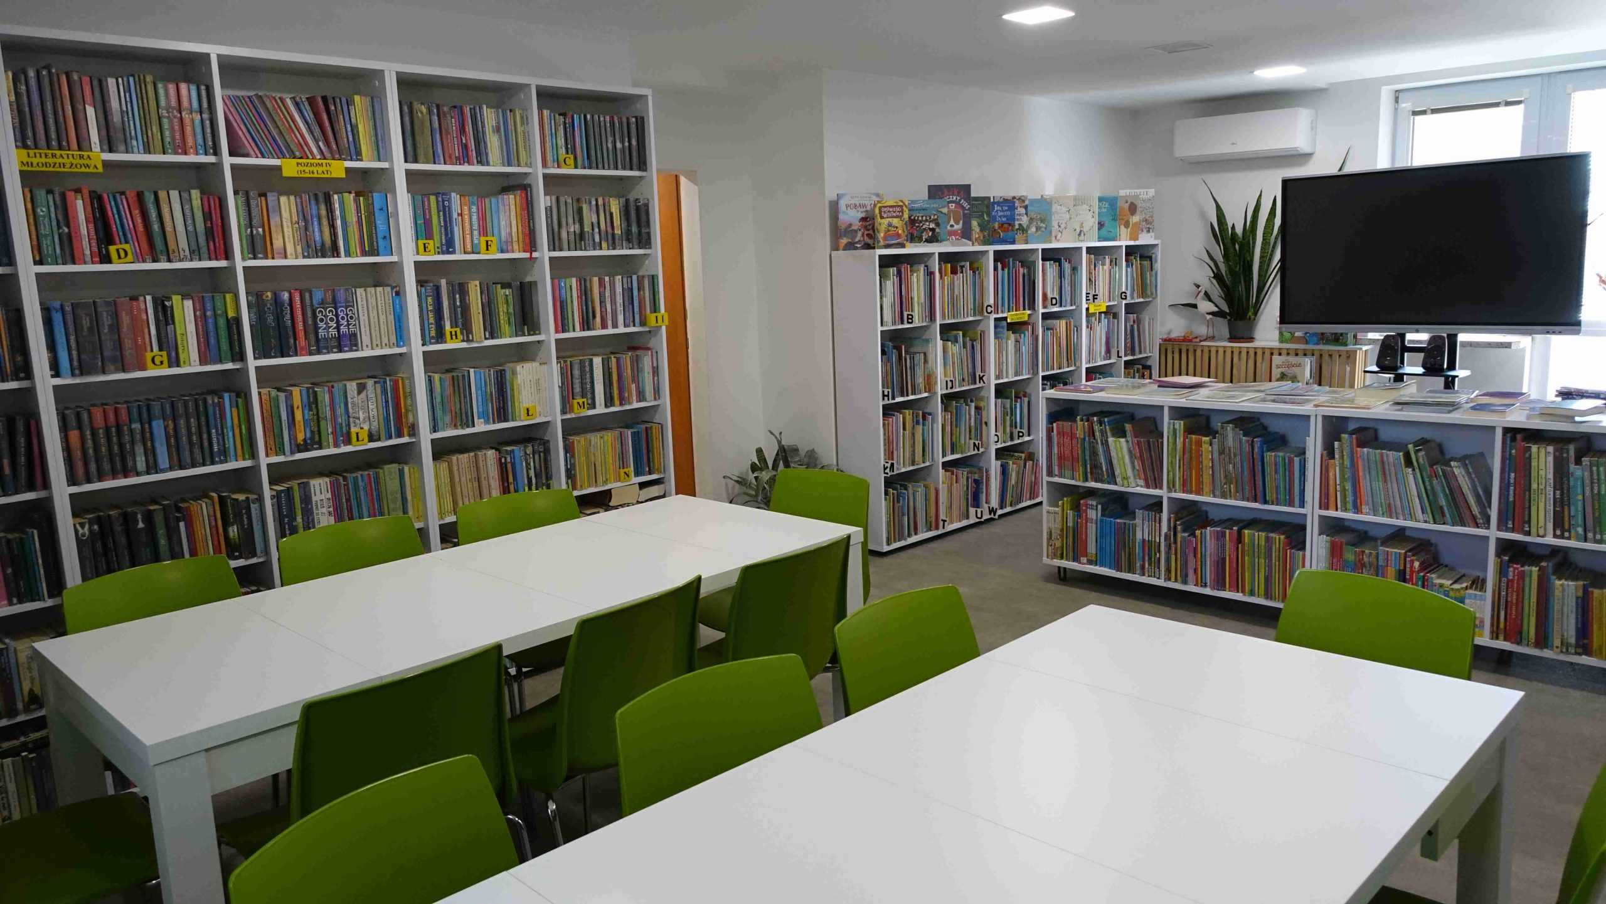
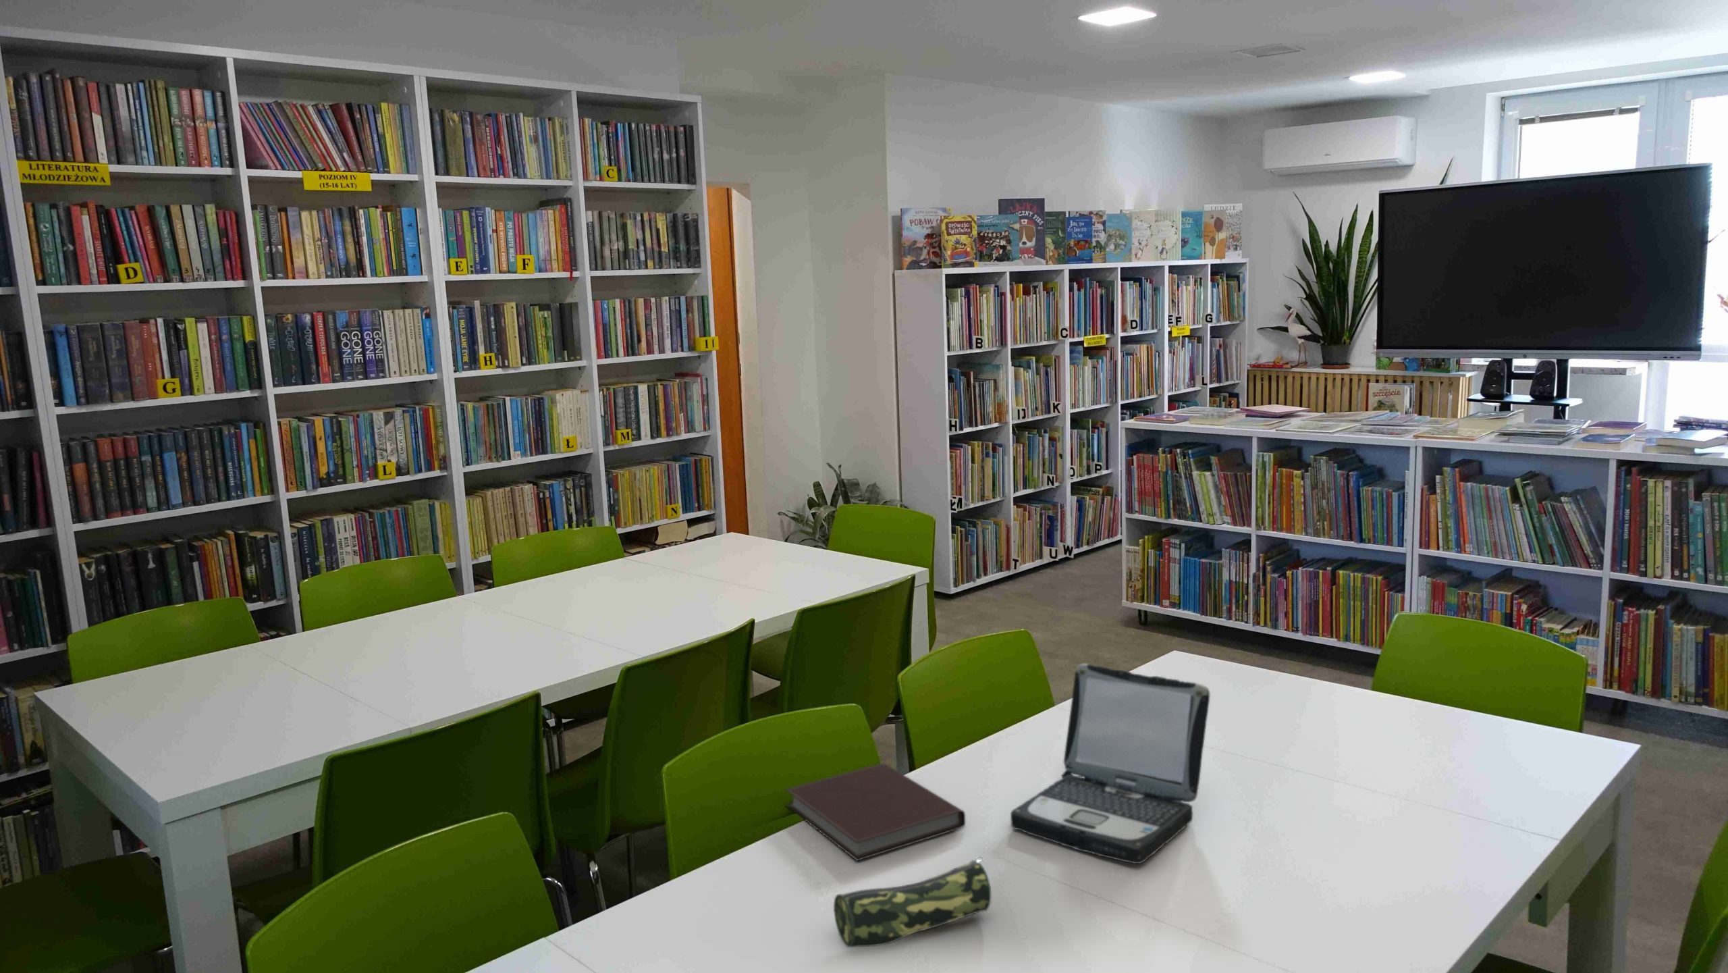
+ notebook [784,762,966,861]
+ pencil case [833,857,991,948]
+ laptop [1010,663,1211,864]
